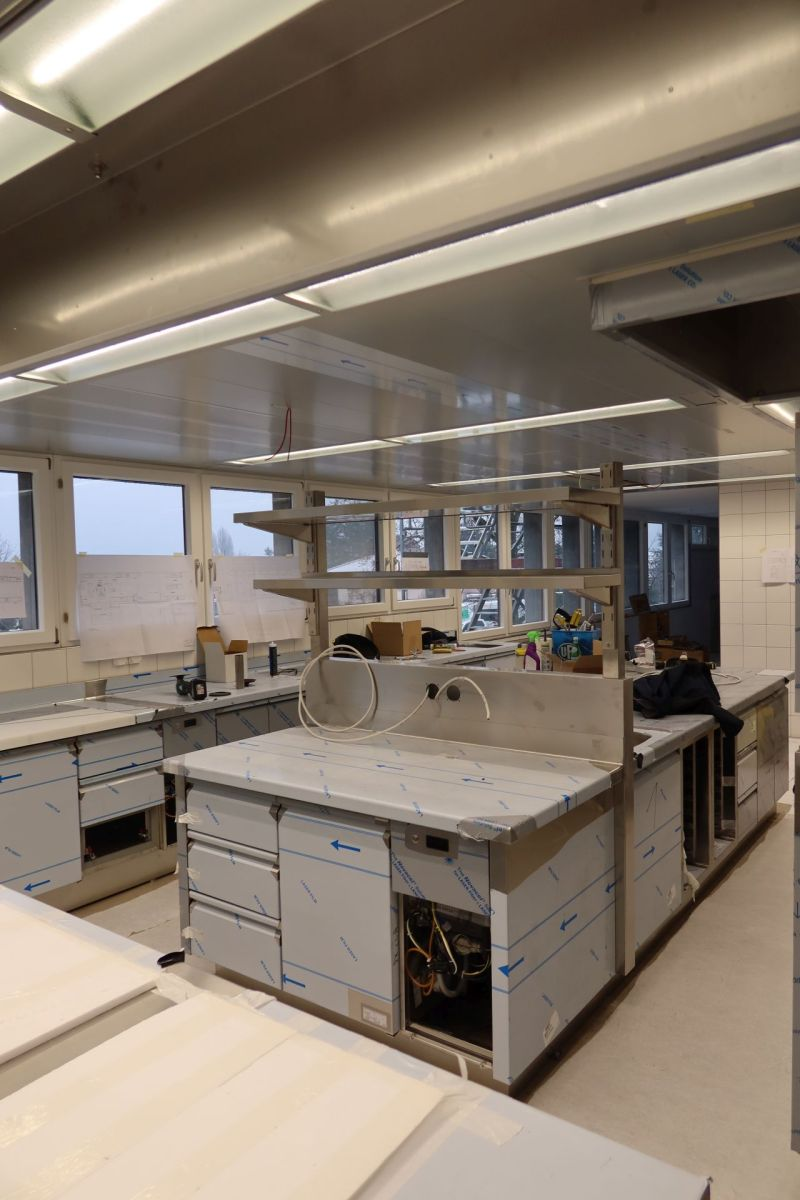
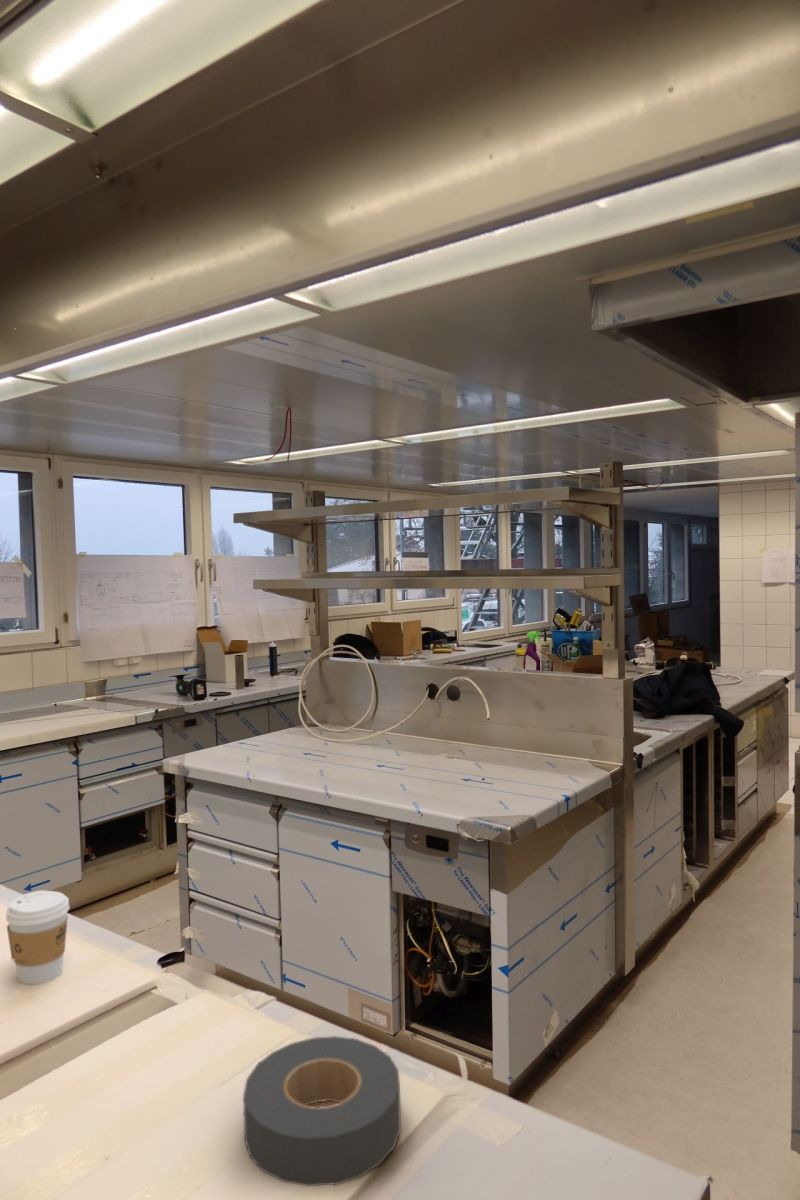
+ adhesive tape [242,1035,402,1187]
+ coffee cup [5,890,70,985]
